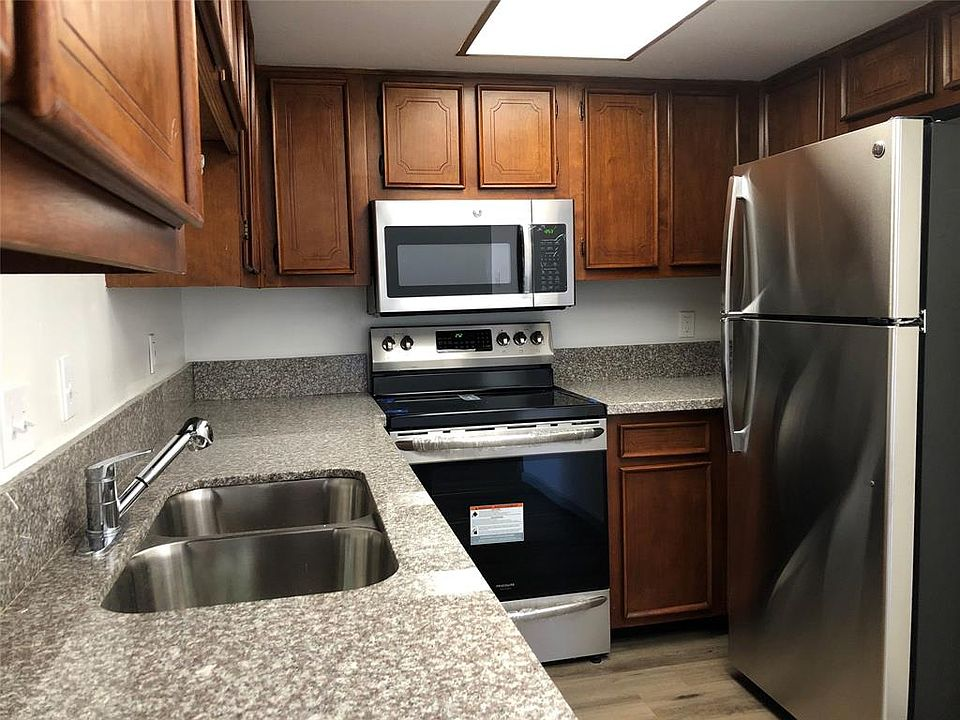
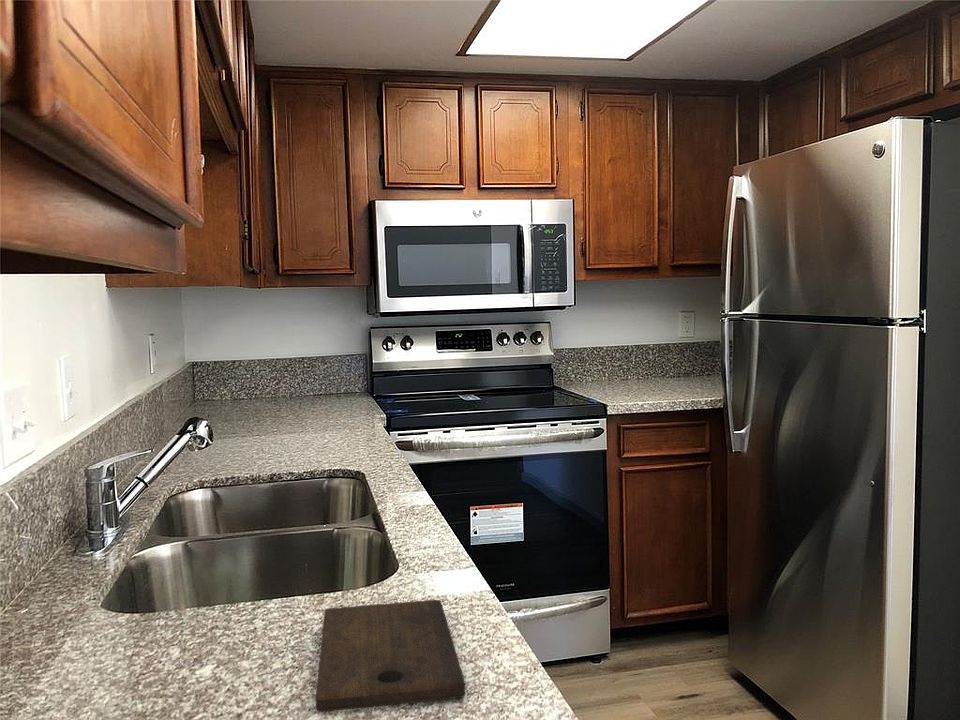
+ cutting board [315,599,466,713]
